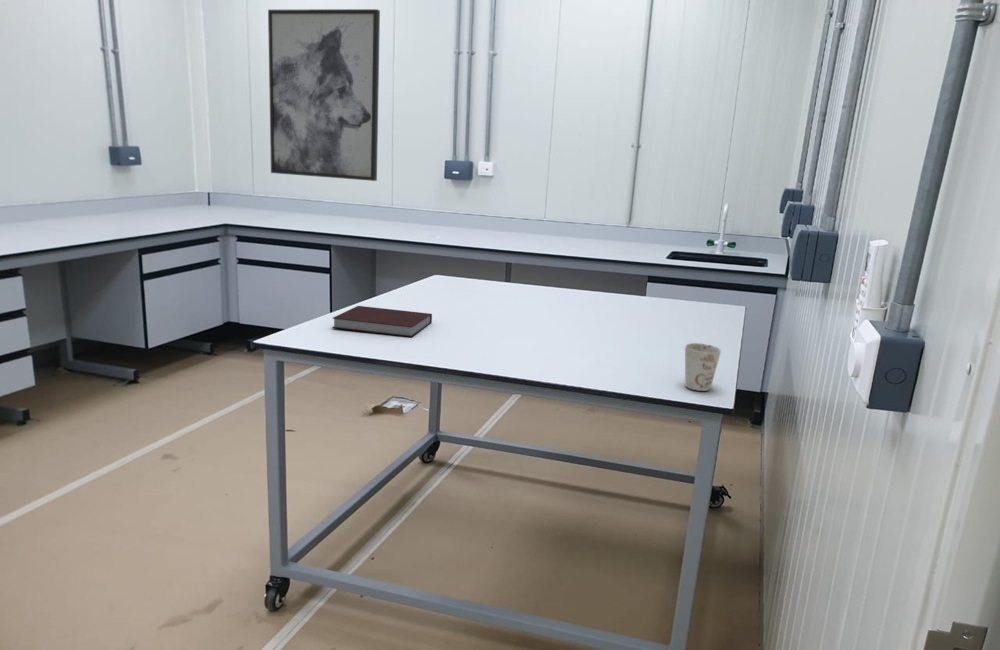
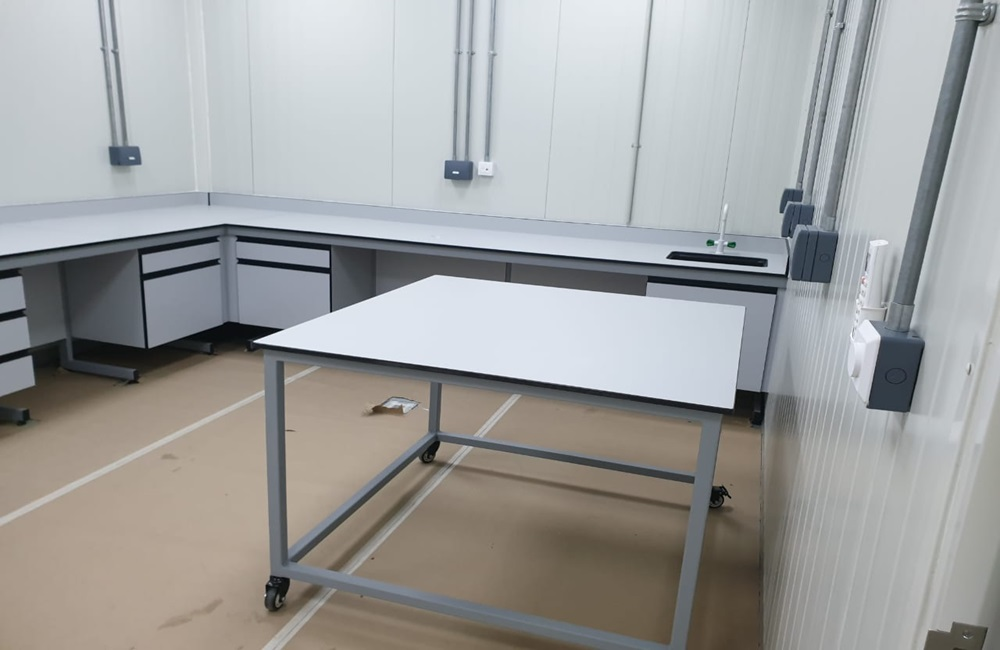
- mug [684,342,722,392]
- wall art [267,8,381,182]
- notebook [331,305,433,338]
